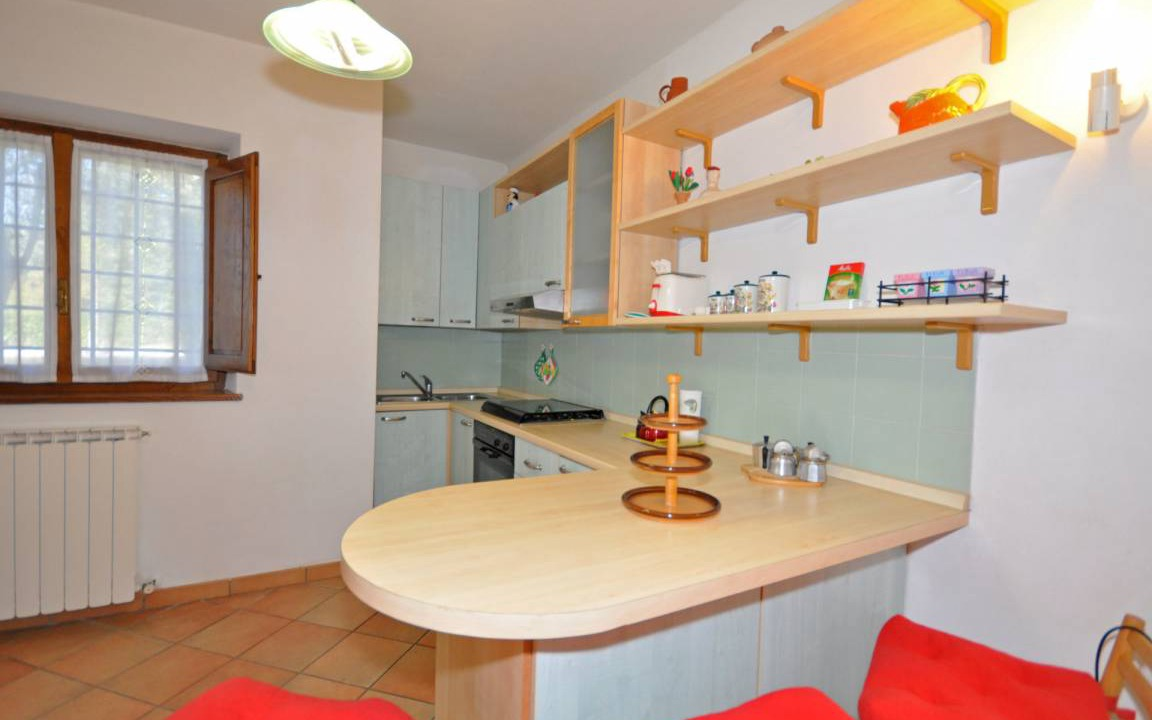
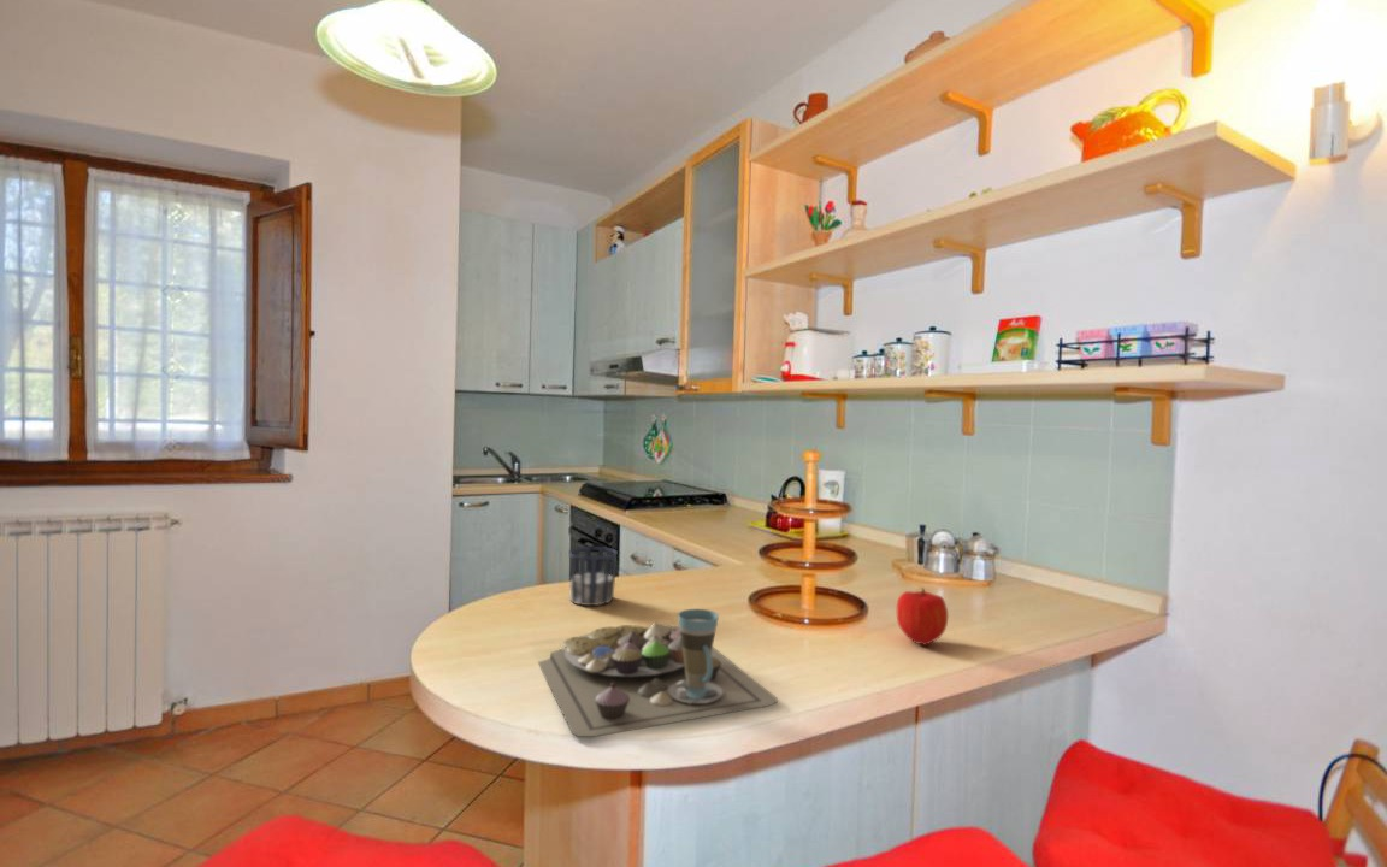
+ fruit [896,586,949,647]
+ food plate [537,608,779,738]
+ cup [567,545,619,607]
